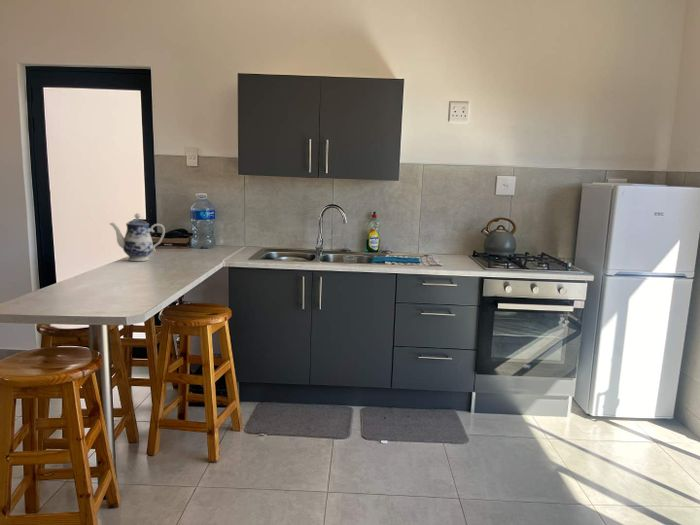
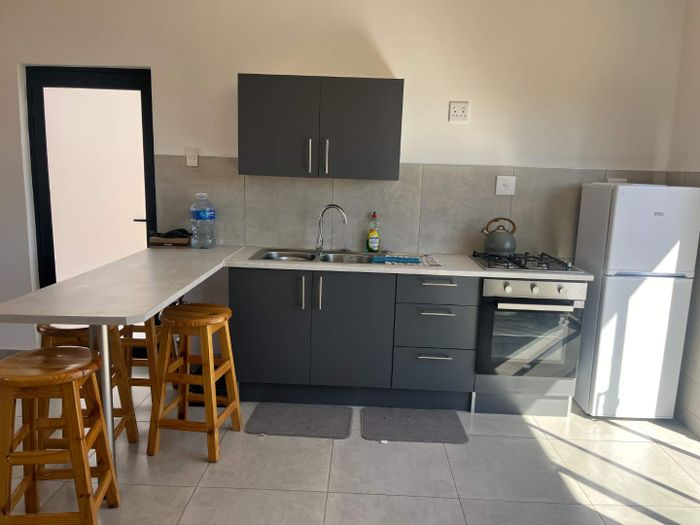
- teapot [109,212,166,262]
